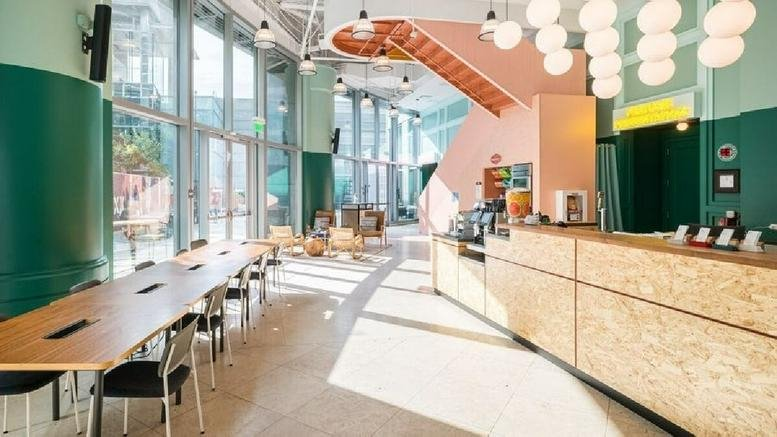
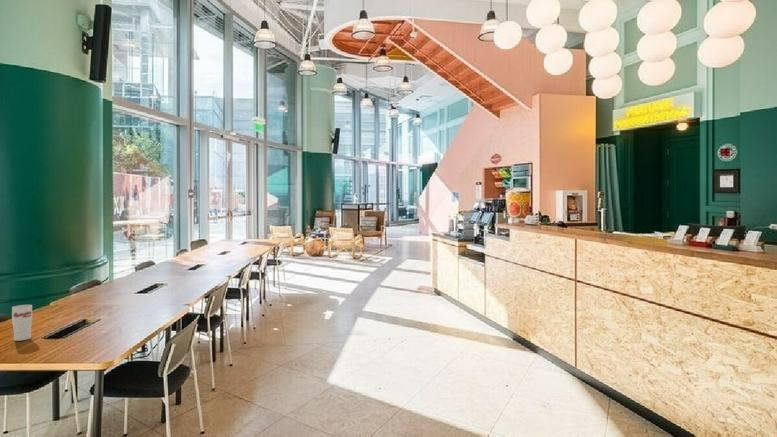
+ cup [11,304,33,342]
